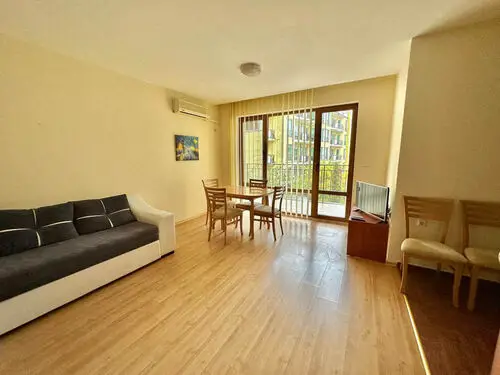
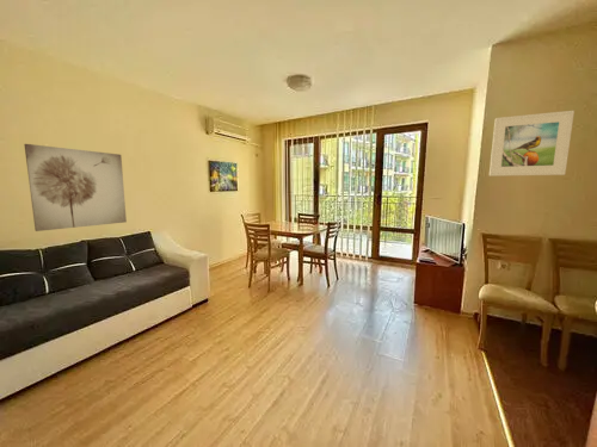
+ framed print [488,110,576,178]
+ wall art [23,143,128,232]
